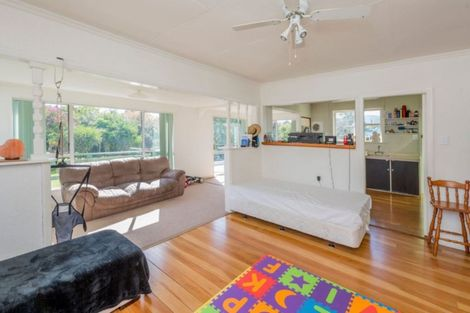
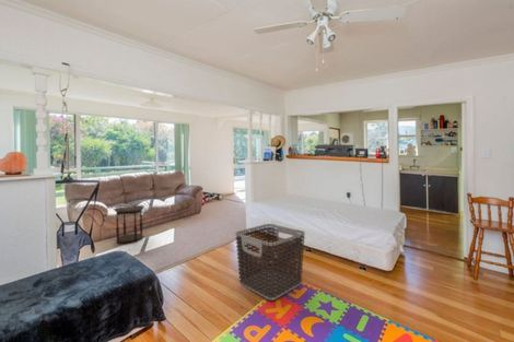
+ clothes hamper [234,223,306,302]
+ side table [113,204,145,244]
